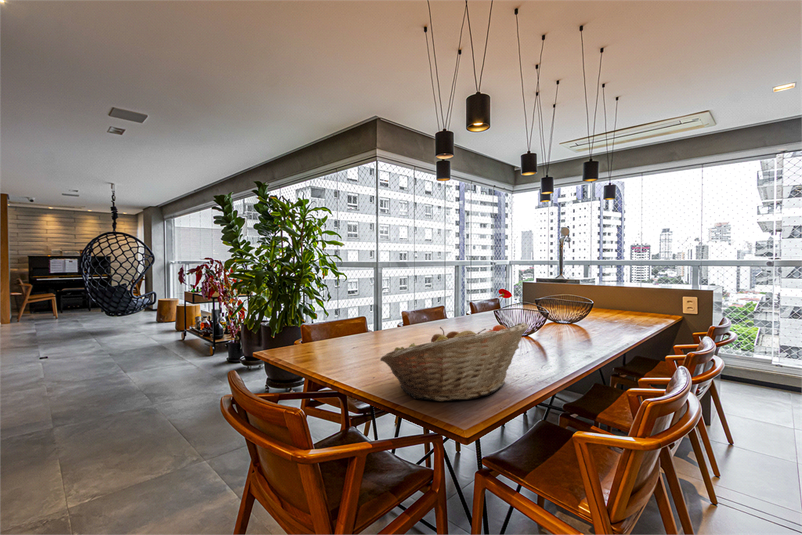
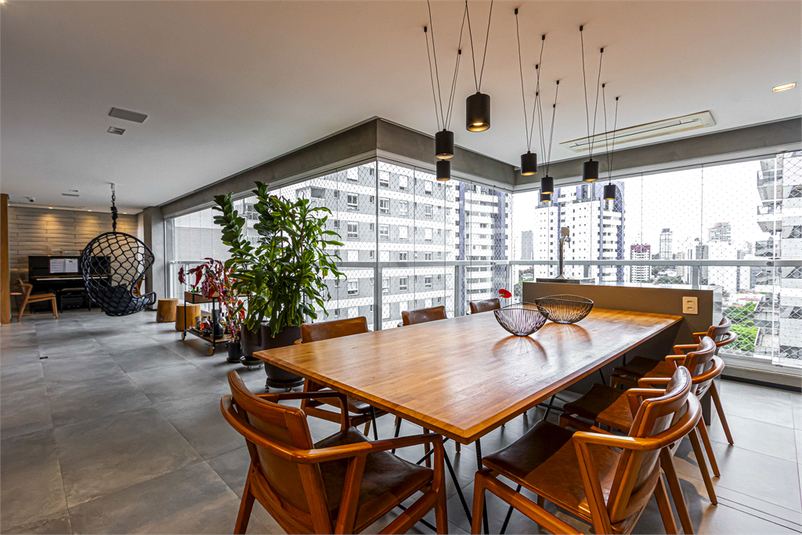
- fruit basket [379,321,530,402]
